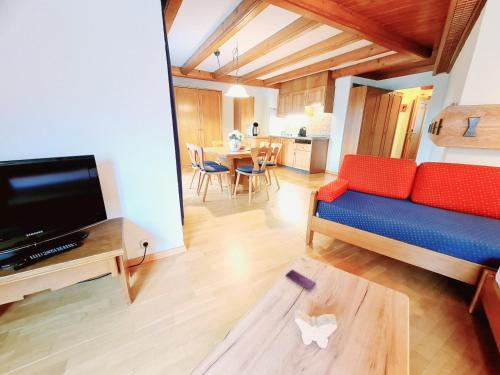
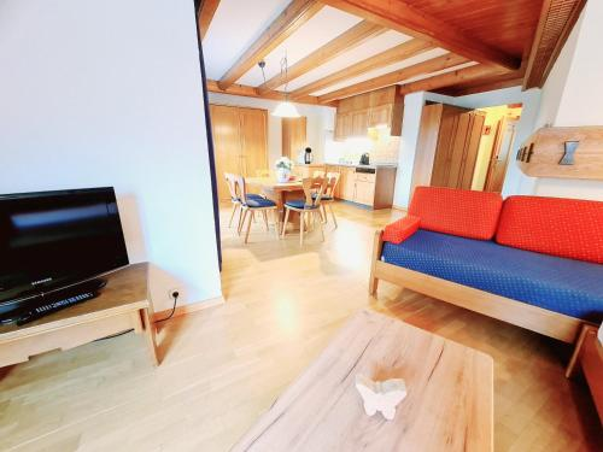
- smartphone [285,269,317,292]
